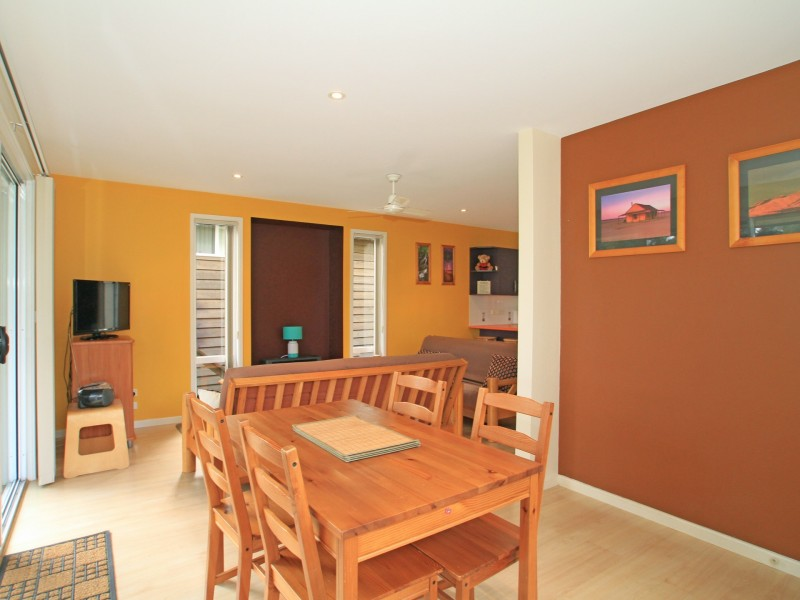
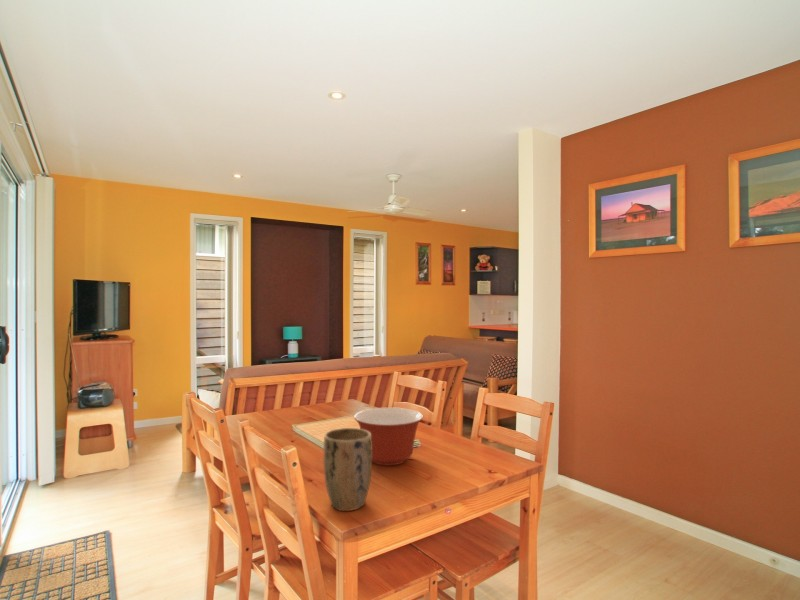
+ mixing bowl [353,407,424,467]
+ plant pot [322,427,372,512]
